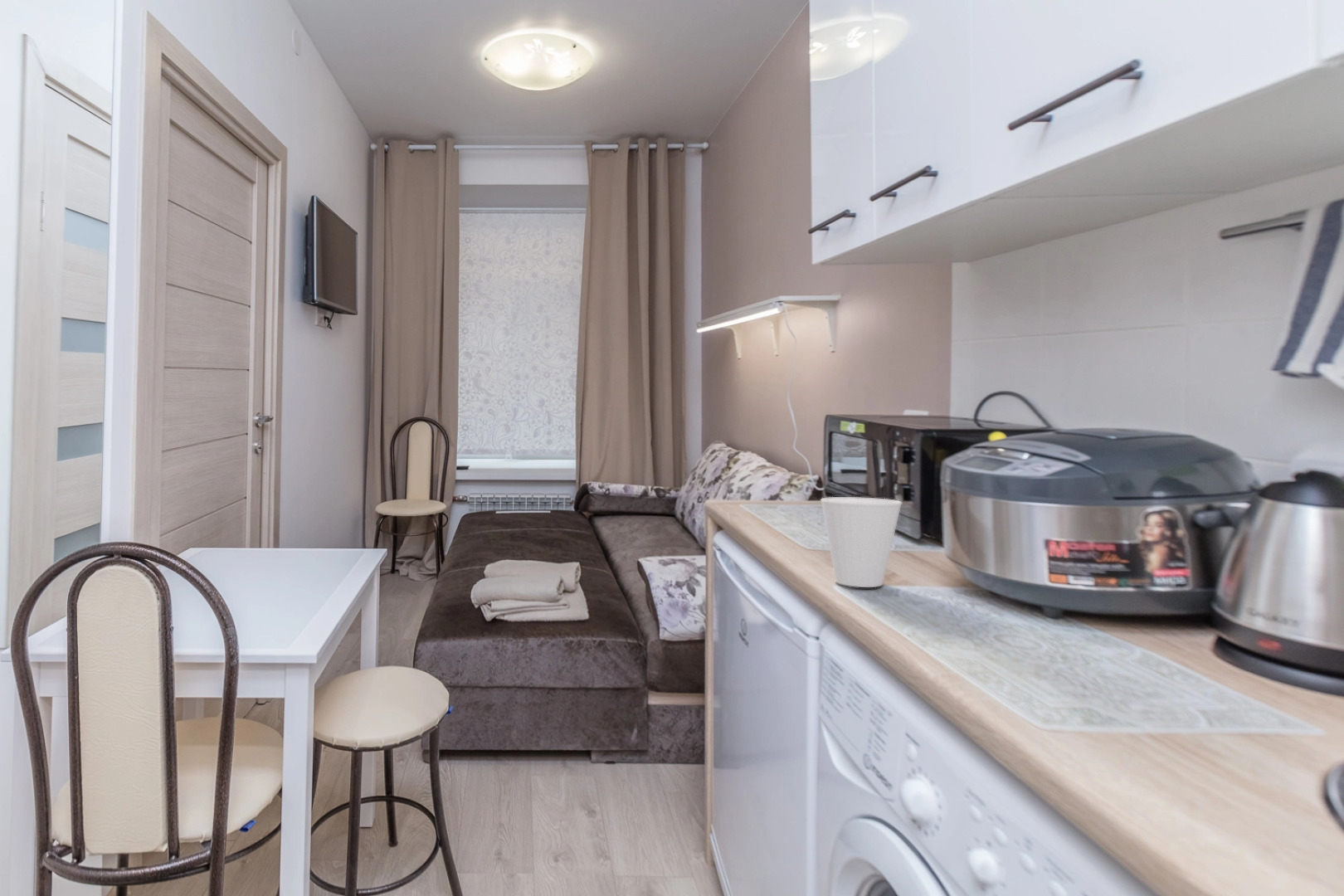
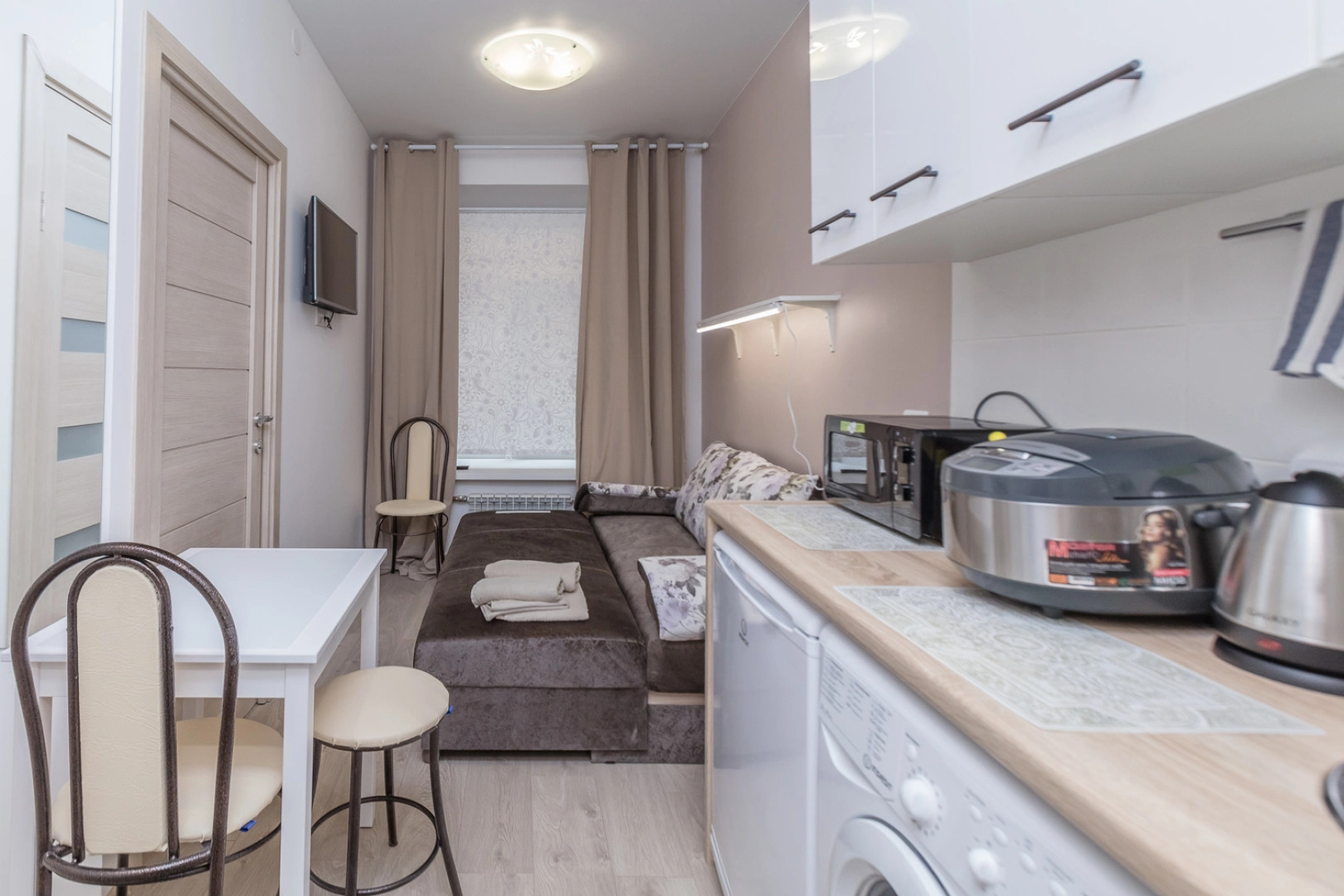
- cup [820,496,903,588]
